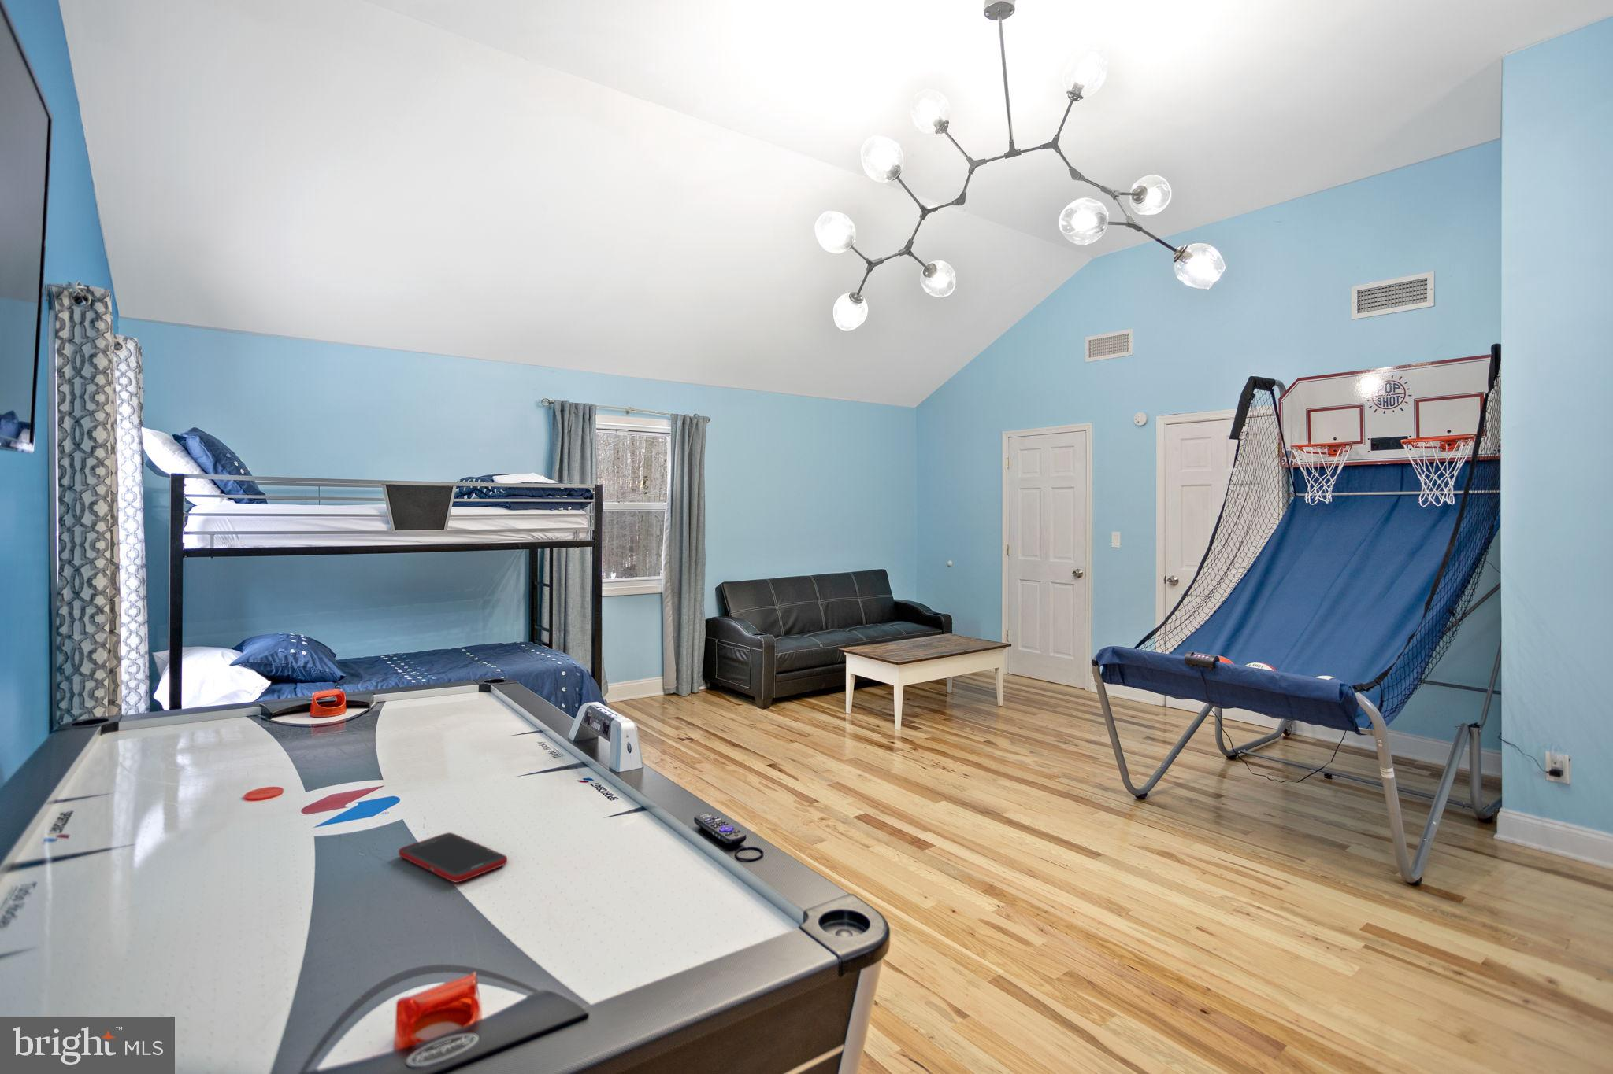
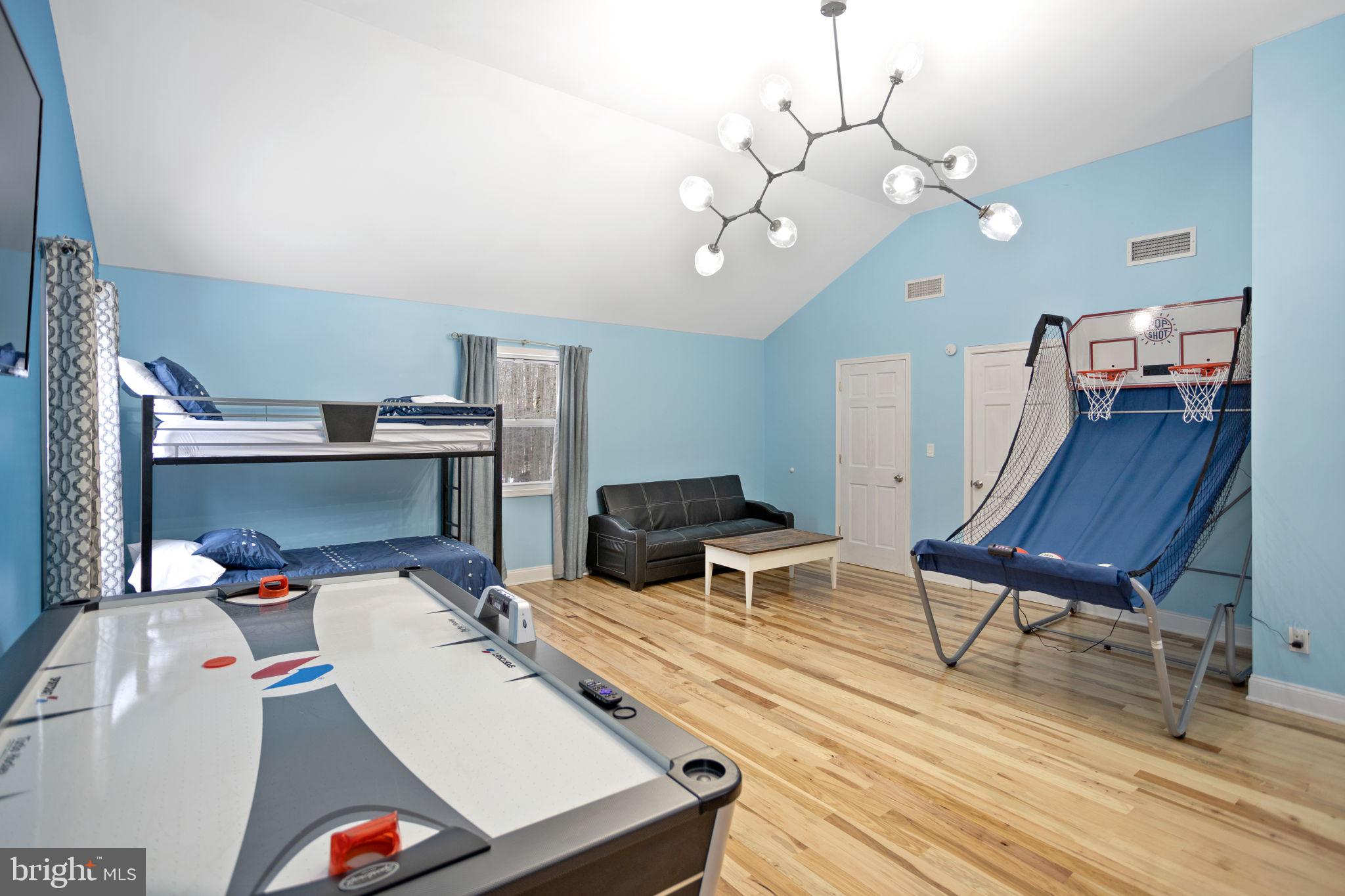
- cell phone [398,832,508,883]
